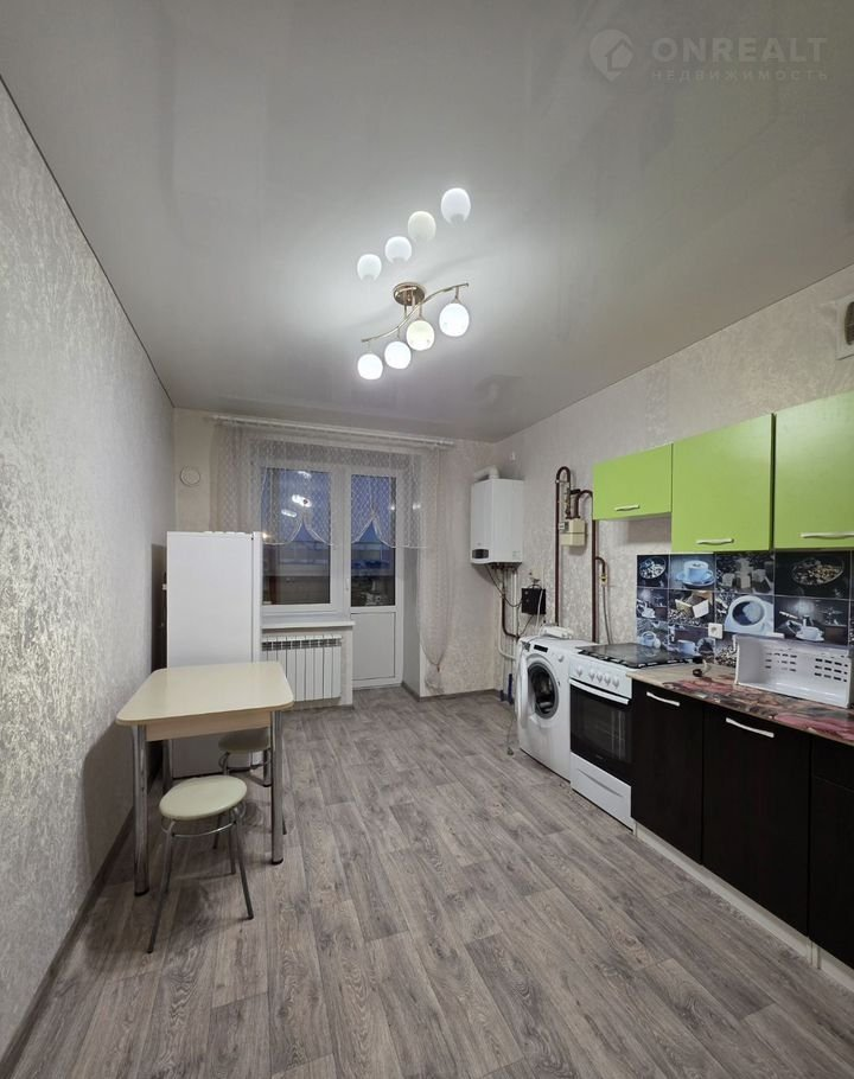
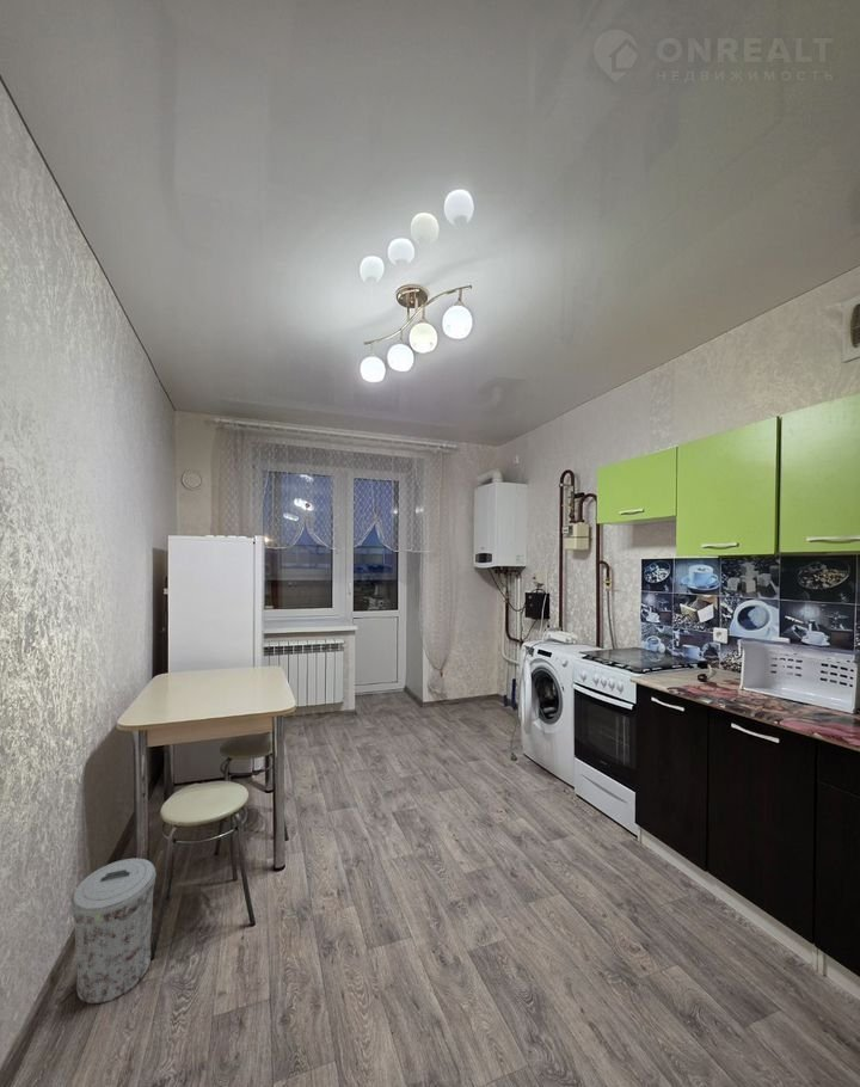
+ trash can [70,858,158,1005]
